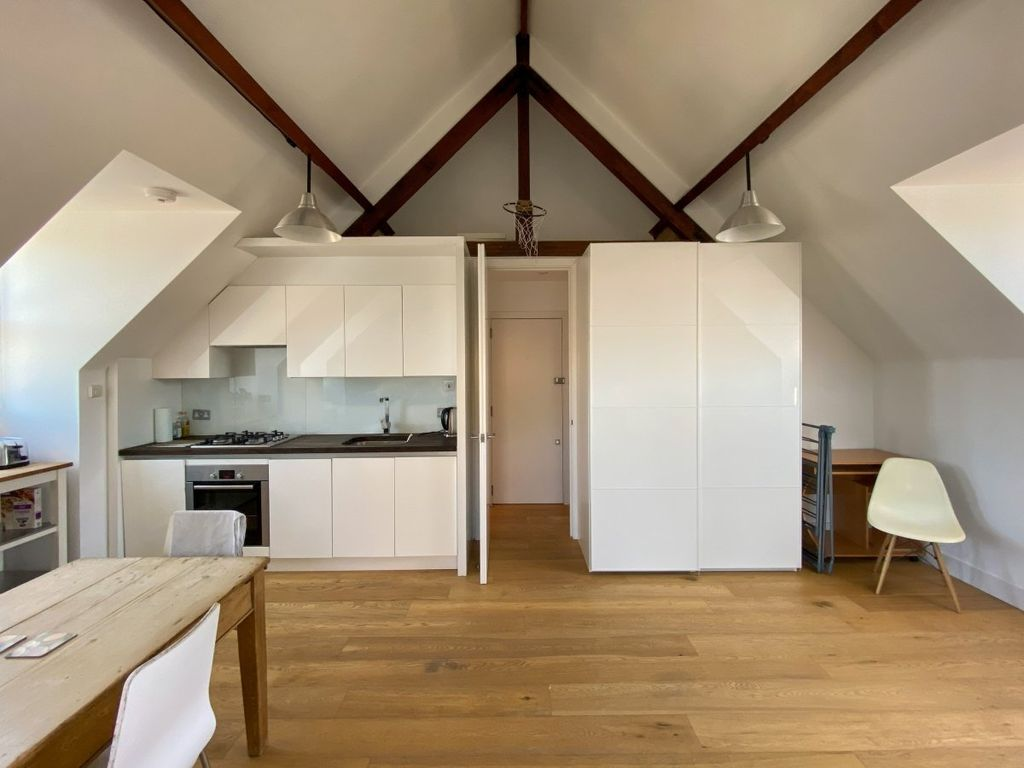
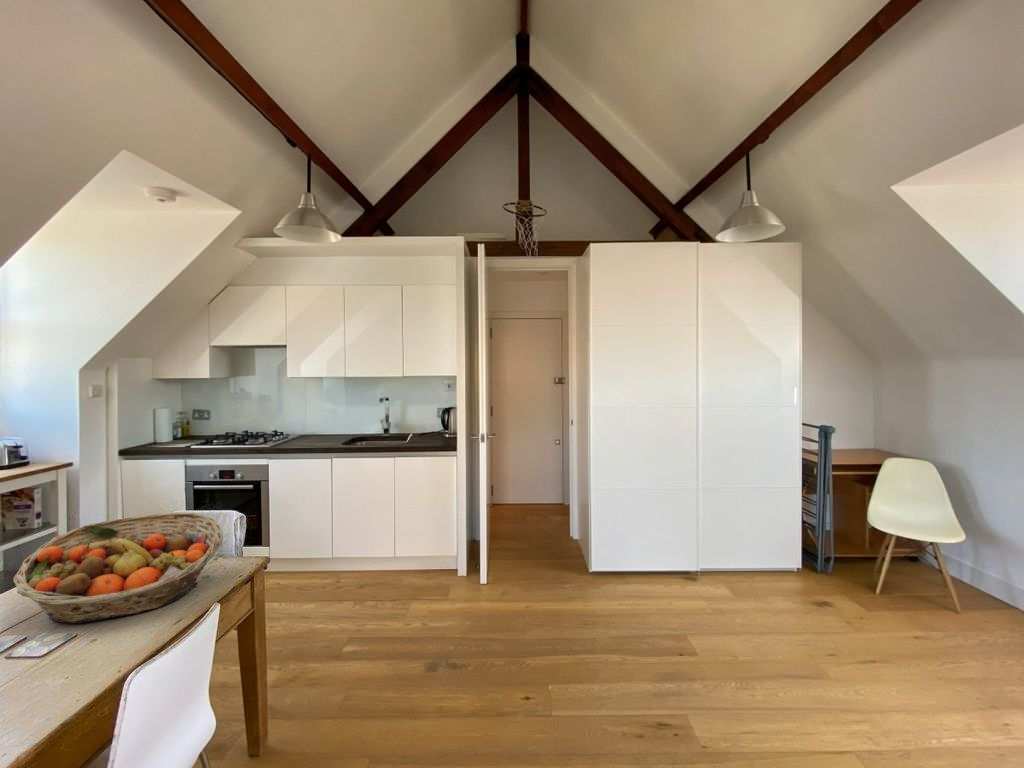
+ fruit basket [12,511,224,625]
